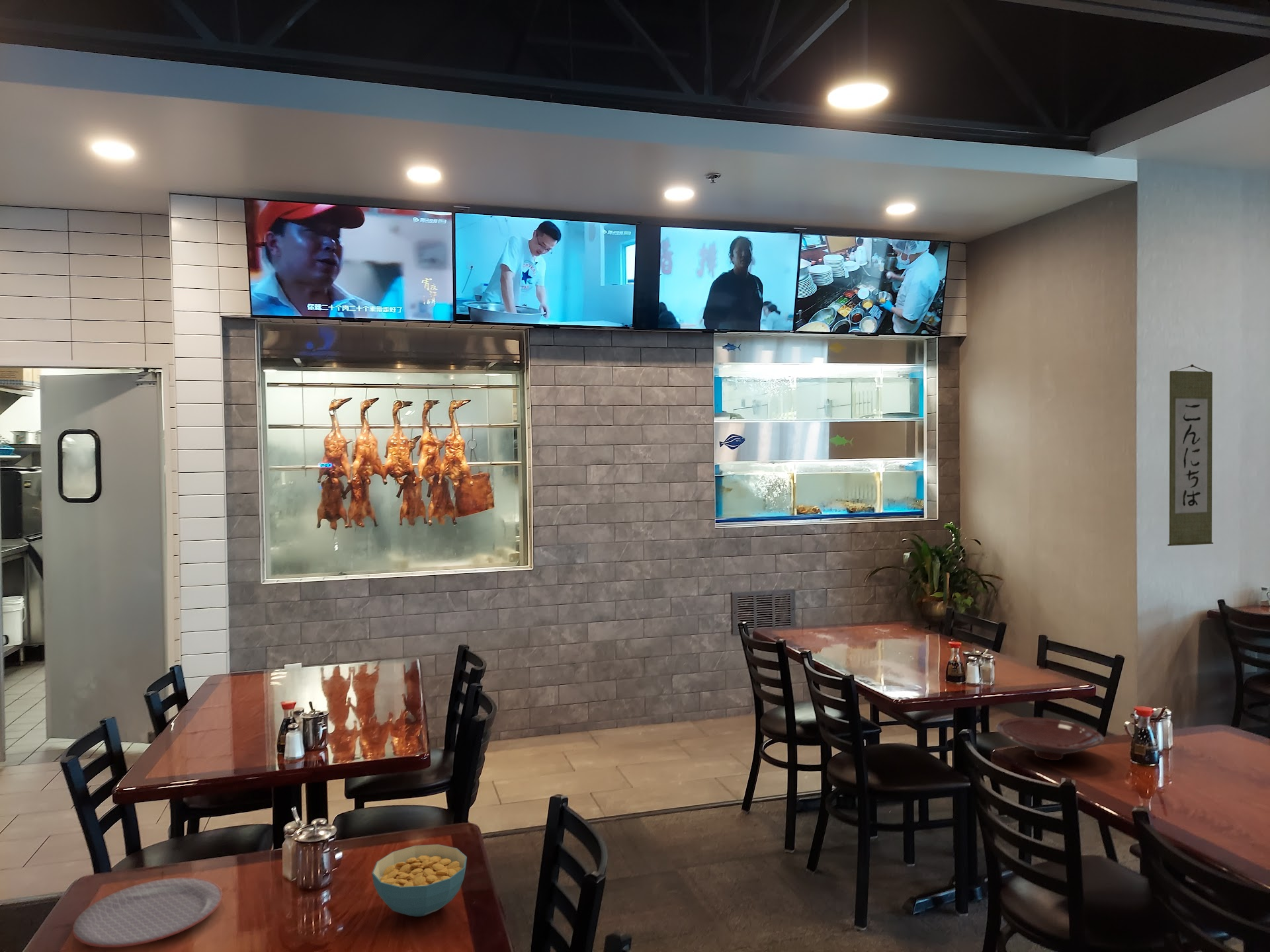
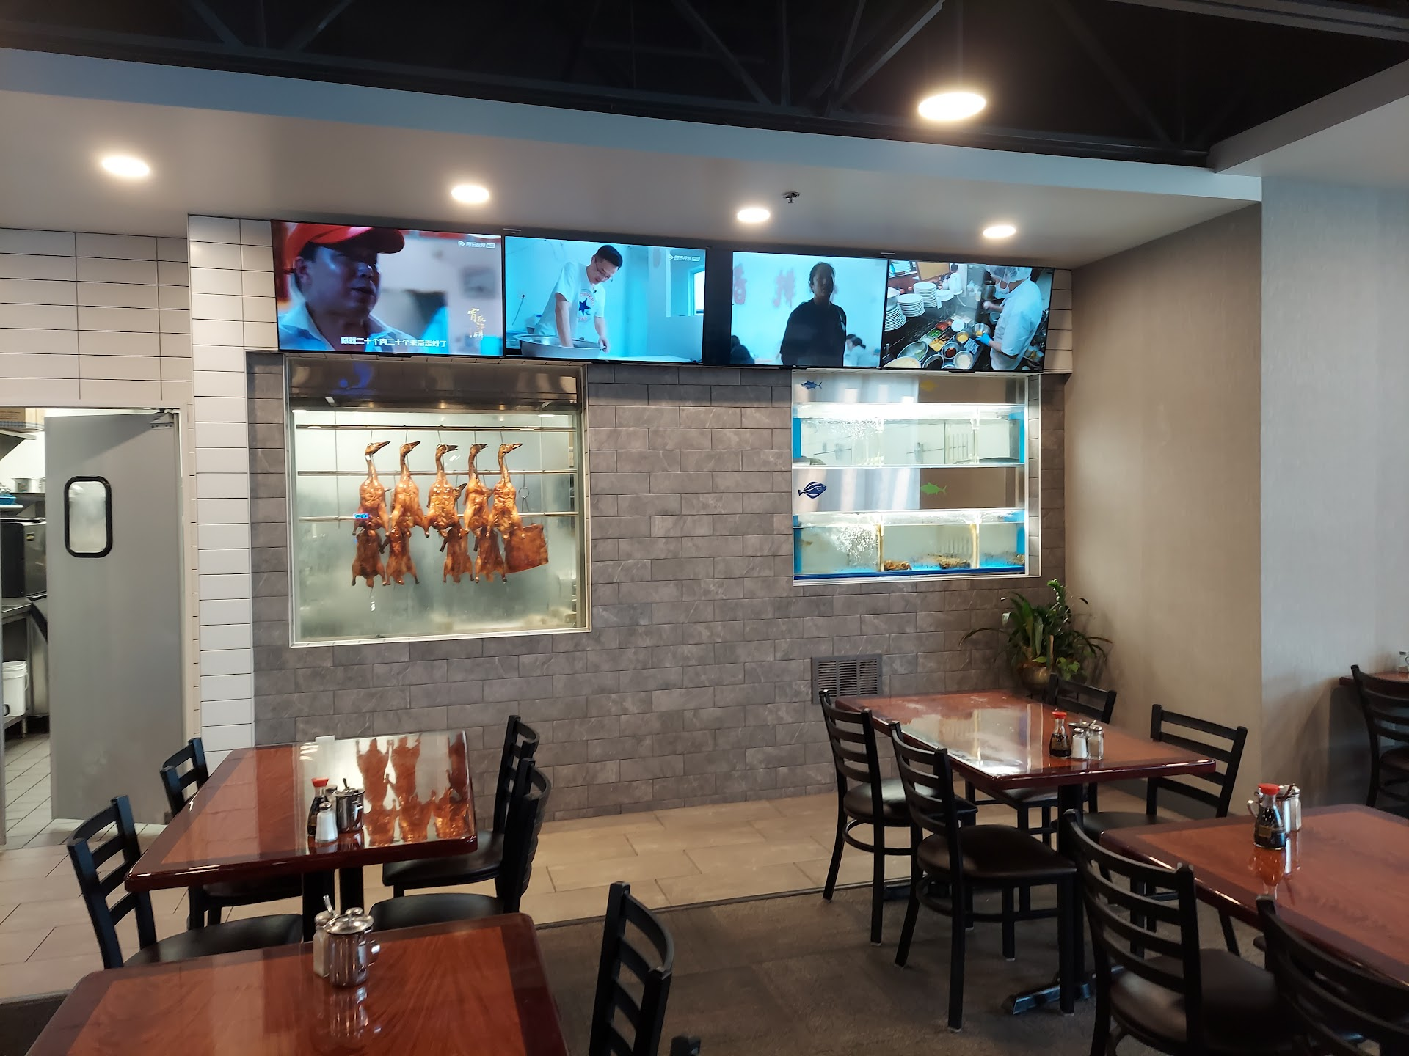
- cereal bowl [372,844,468,917]
- wall scroll [1167,364,1214,547]
- bowl [995,717,1105,761]
- plate [72,877,224,948]
